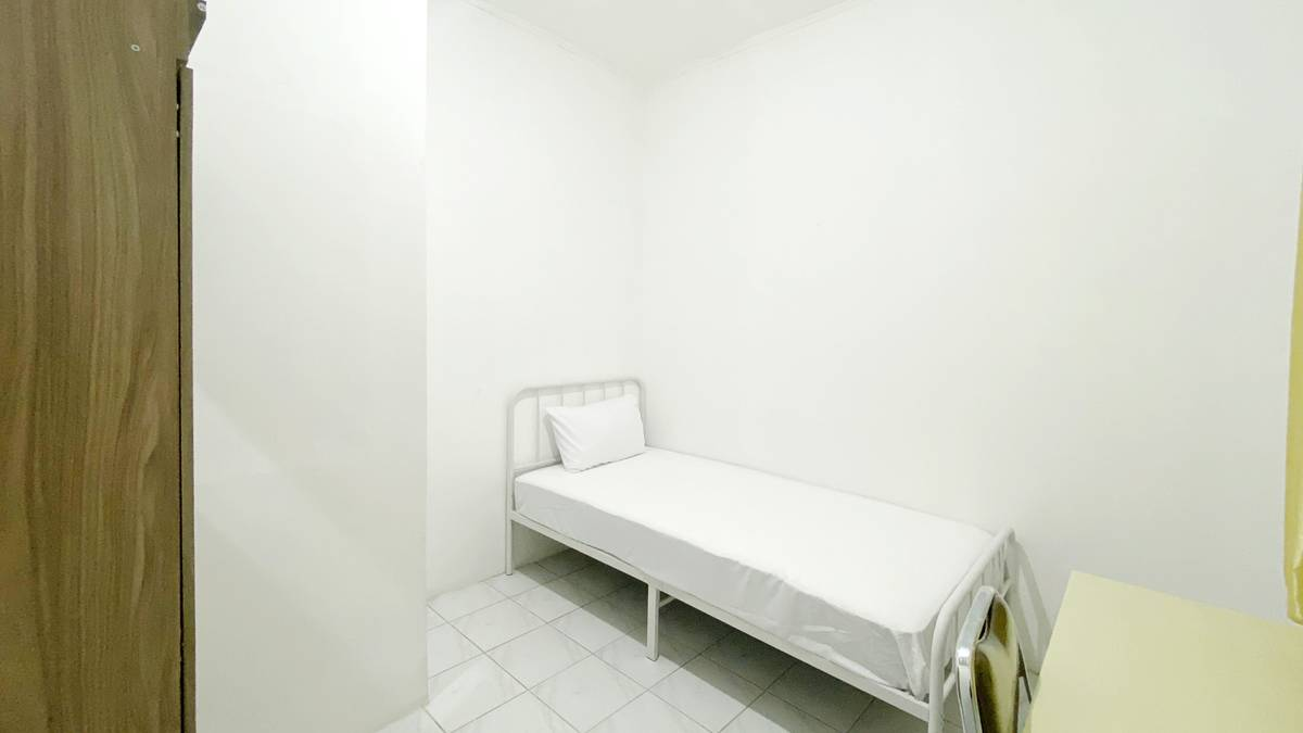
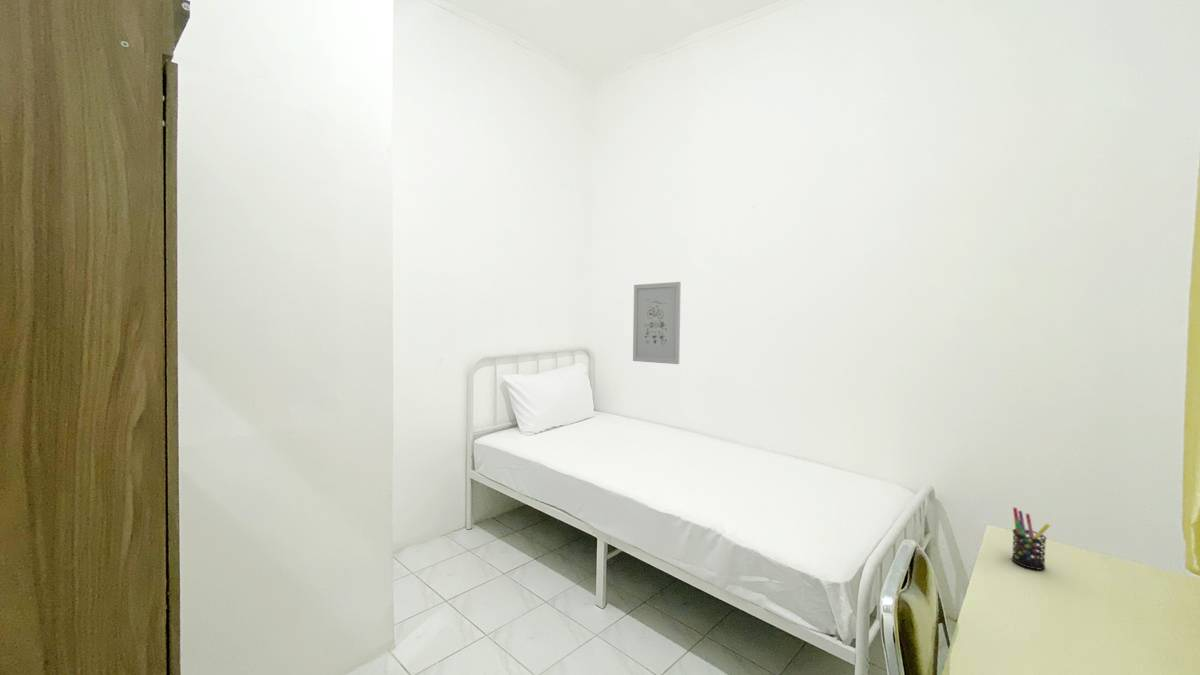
+ pen holder [1011,507,1051,571]
+ wall art [632,281,682,365]
